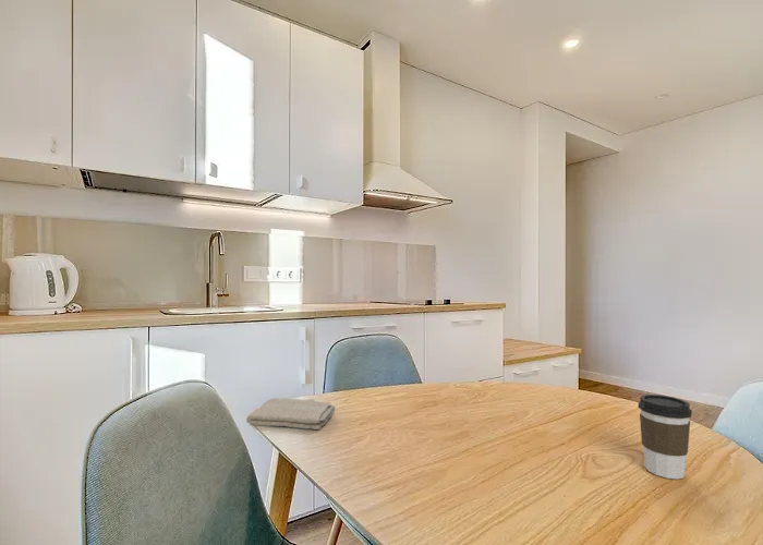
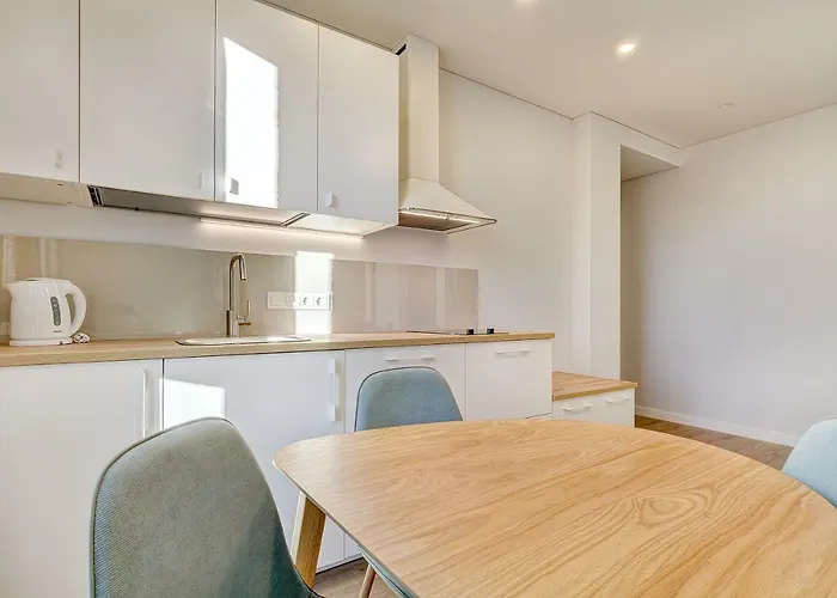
- coffee cup [637,393,693,481]
- washcloth [245,397,336,431]
